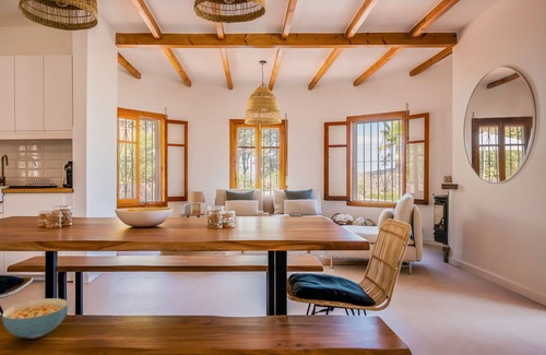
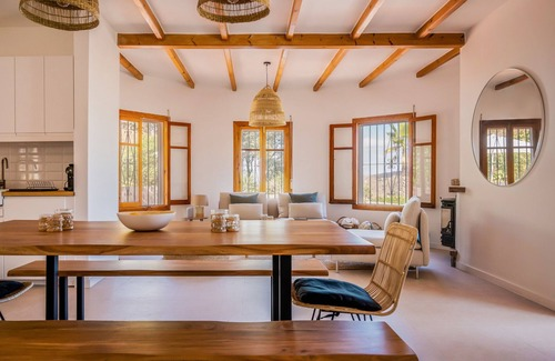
- cereal bowl [1,297,69,340]
